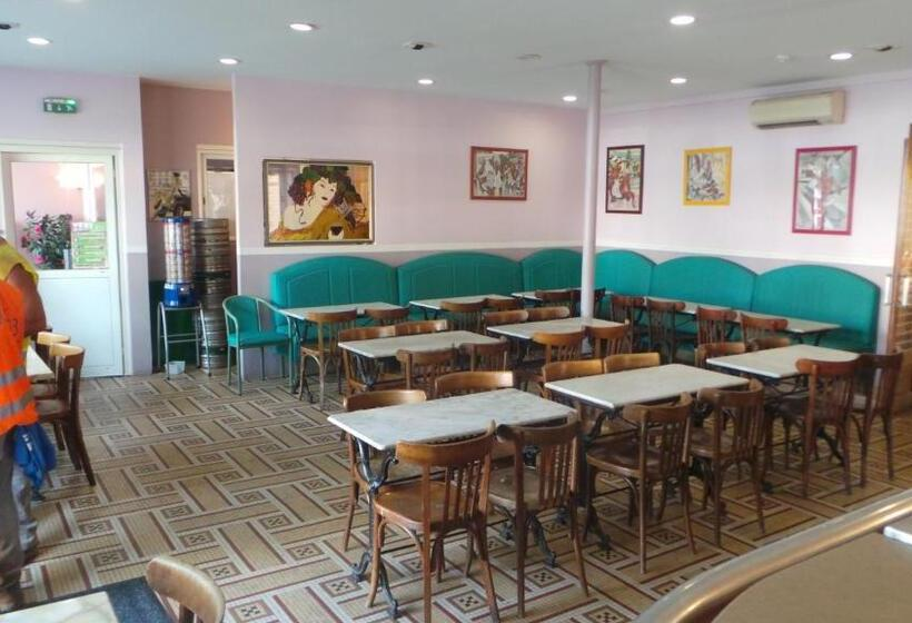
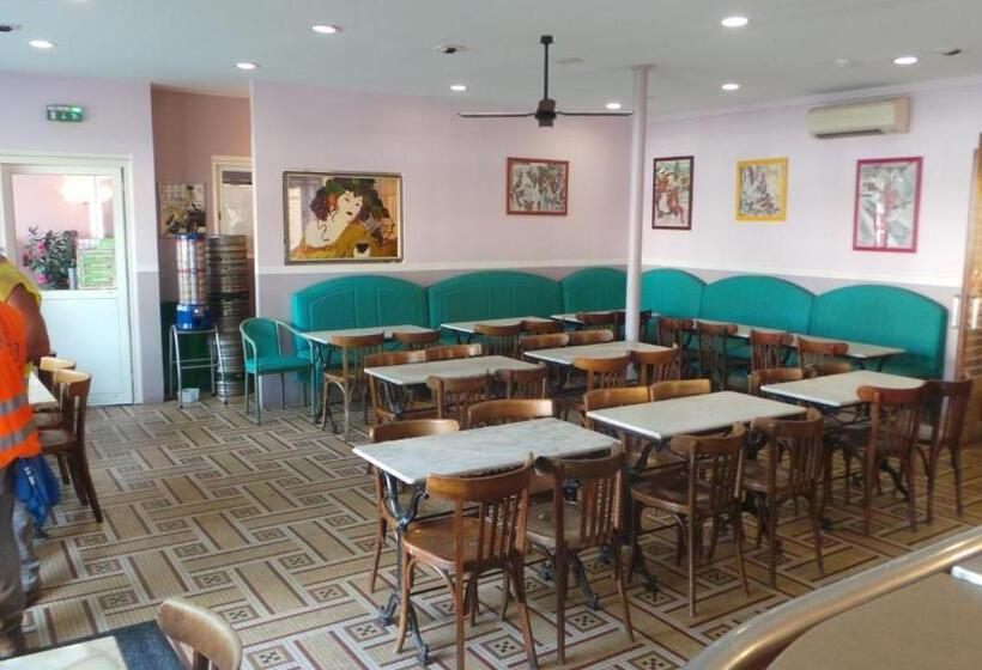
+ ceiling fan [456,34,636,129]
